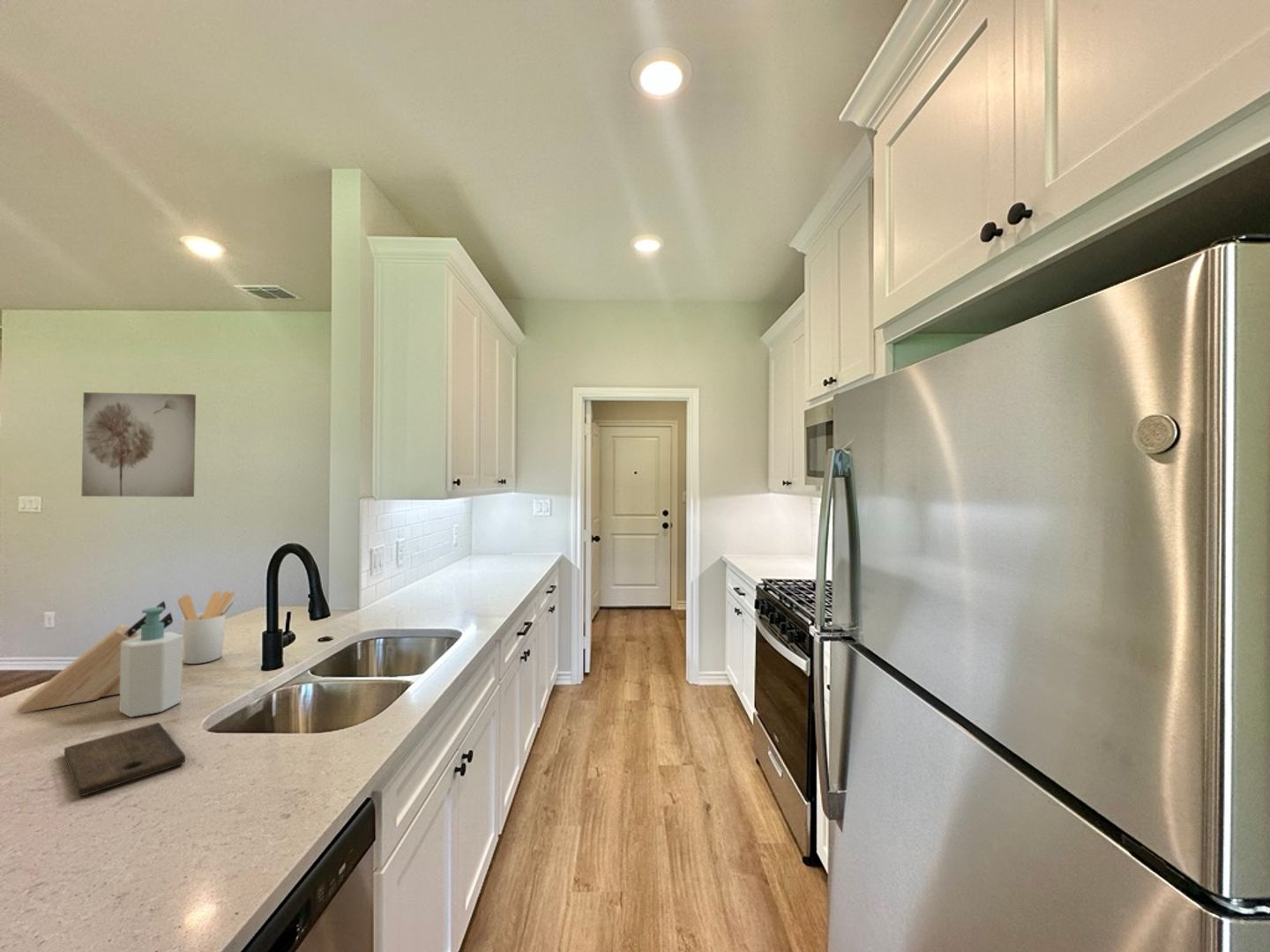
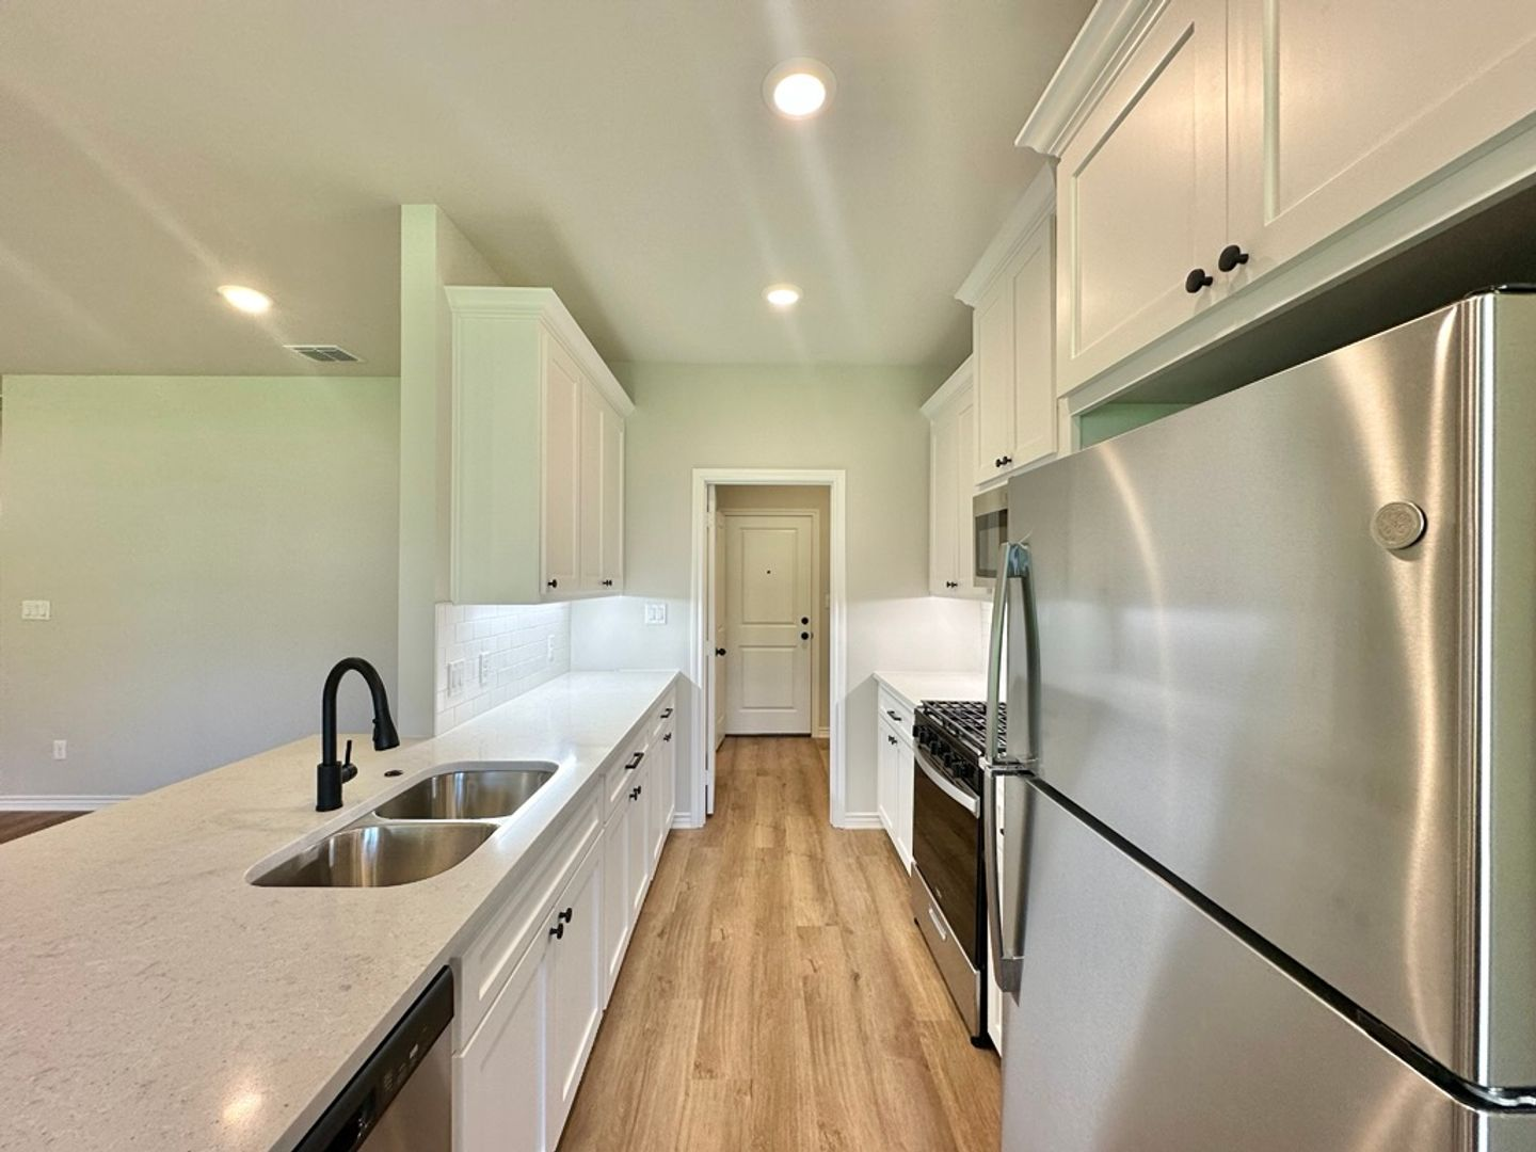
- knife block [16,600,174,714]
- cutting board [64,722,186,797]
- wall art [80,391,197,498]
- soap bottle [119,606,183,718]
- utensil holder [177,591,236,665]
